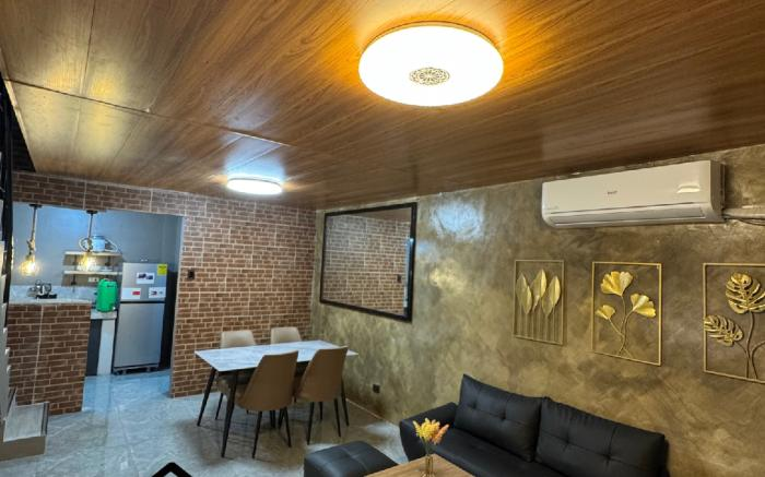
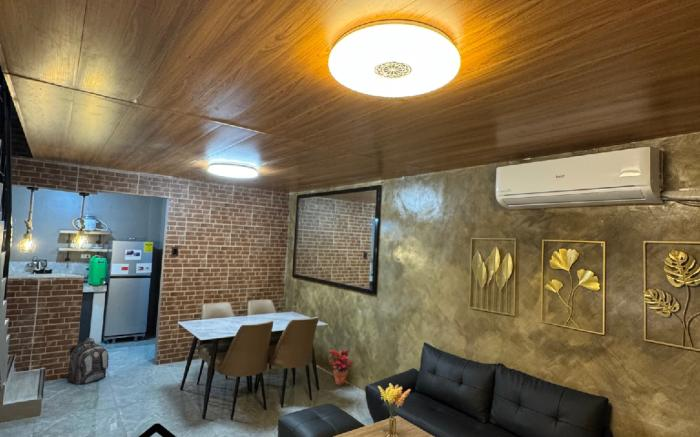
+ backpack [64,337,110,385]
+ potted plant [328,348,355,386]
